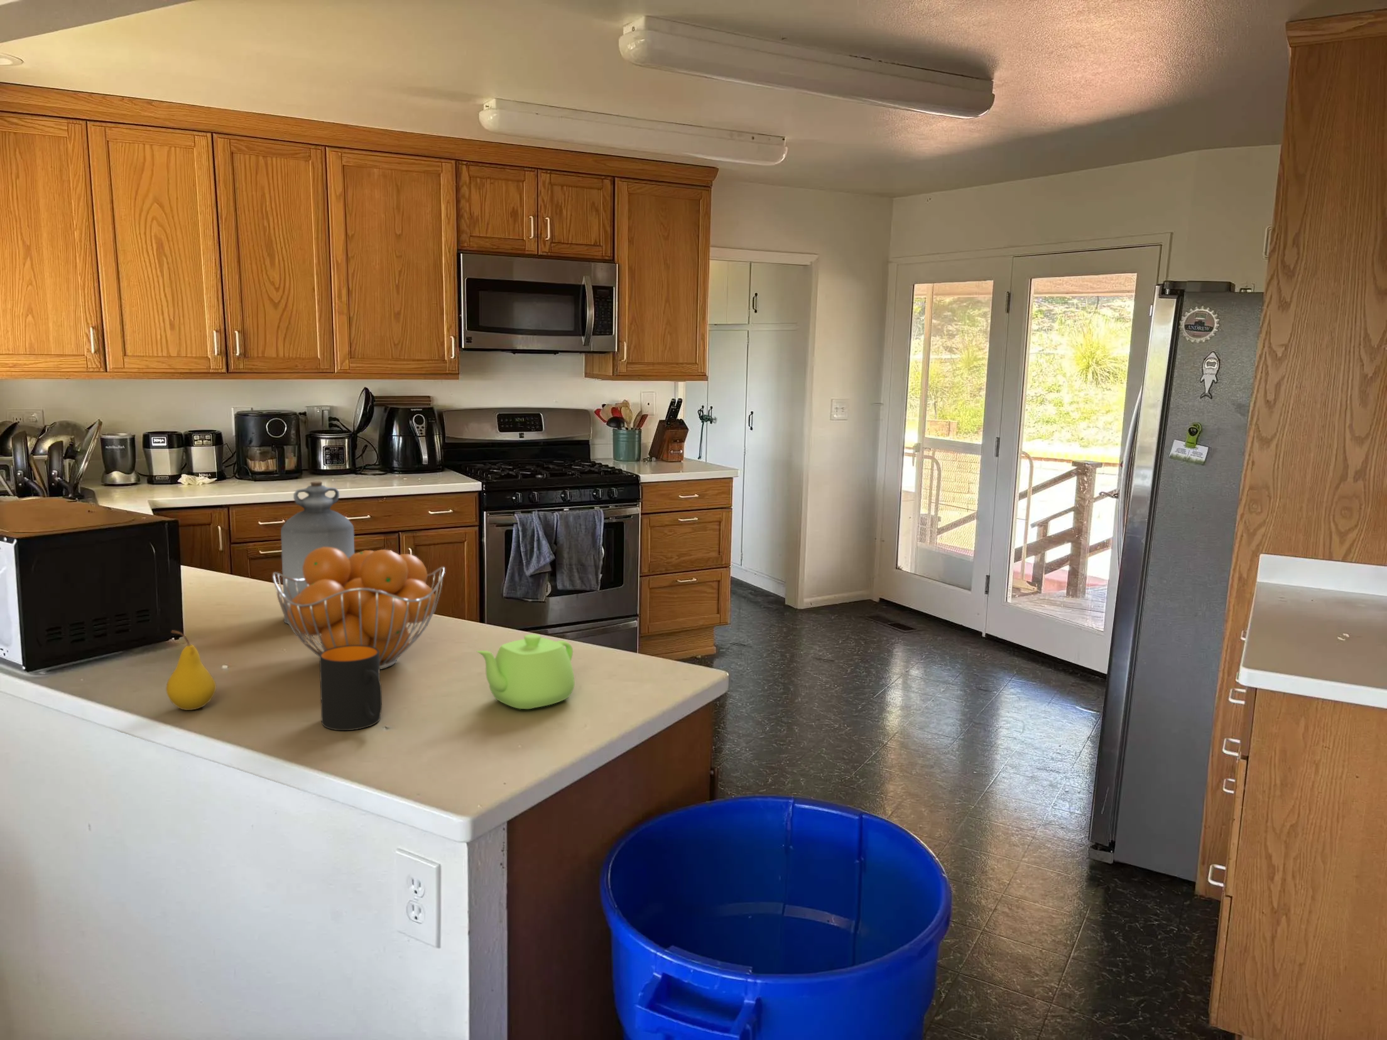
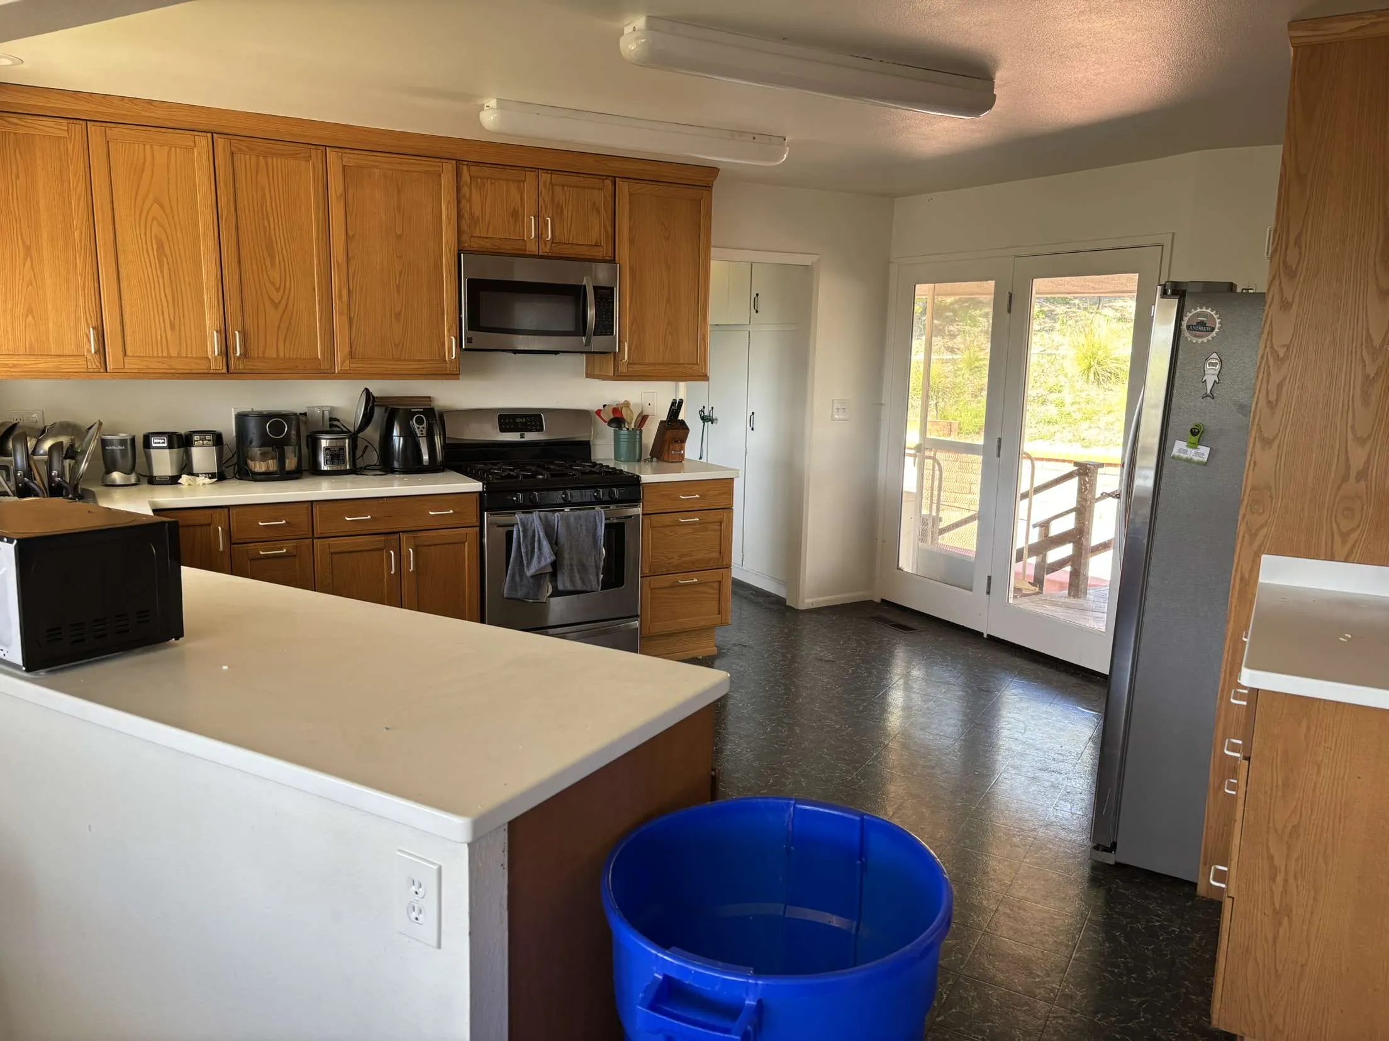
- mug [319,645,382,731]
- bottle [281,481,355,624]
- teapot [476,634,576,710]
- fruit basket [272,547,446,670]
- fruit [165,630,216,711]
